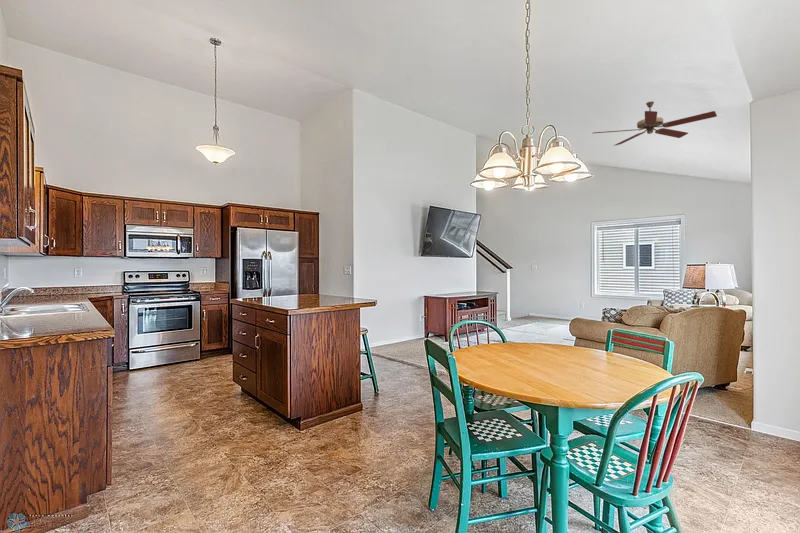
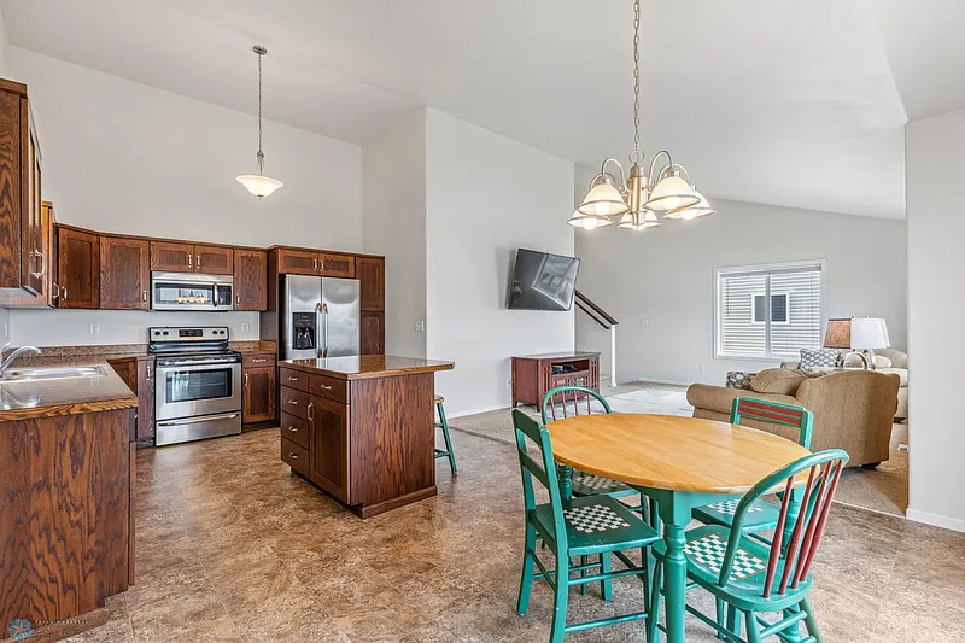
- ceiling fan [593,100,718,147]
